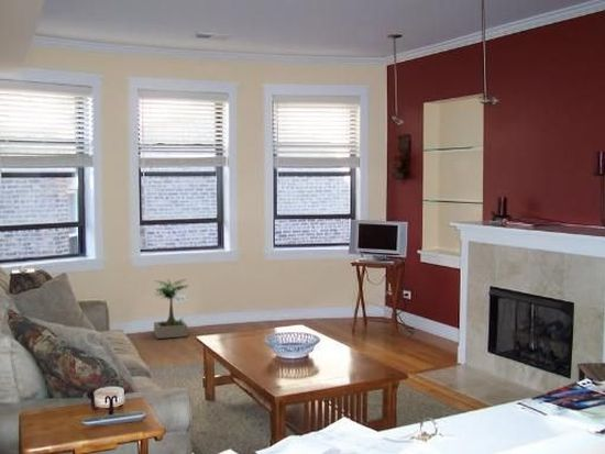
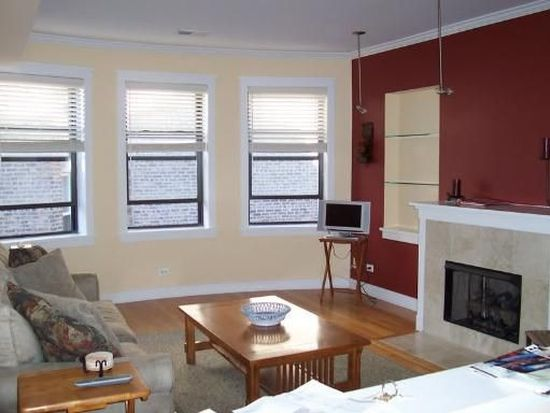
- potted plant [153,278,189,340]
